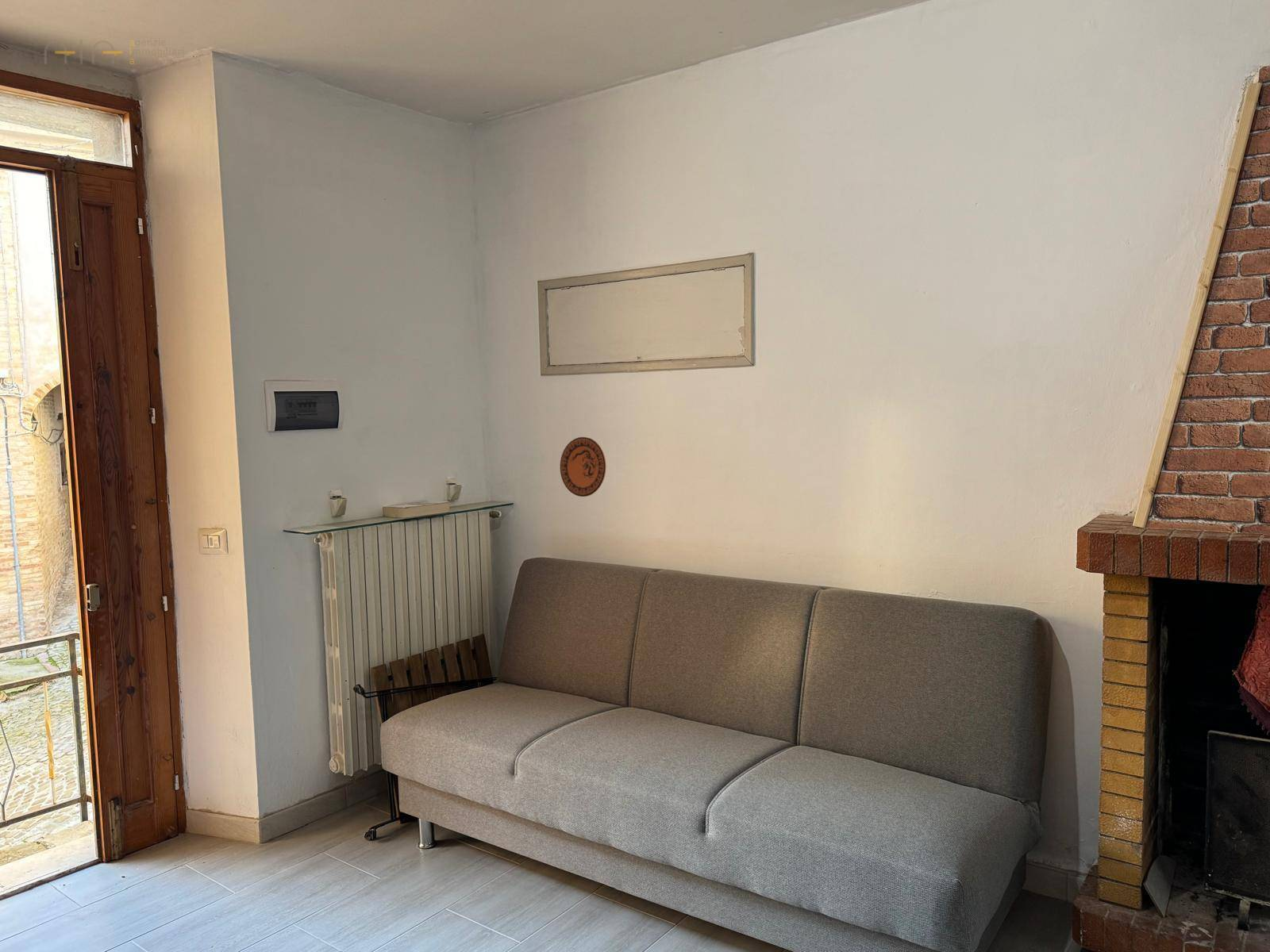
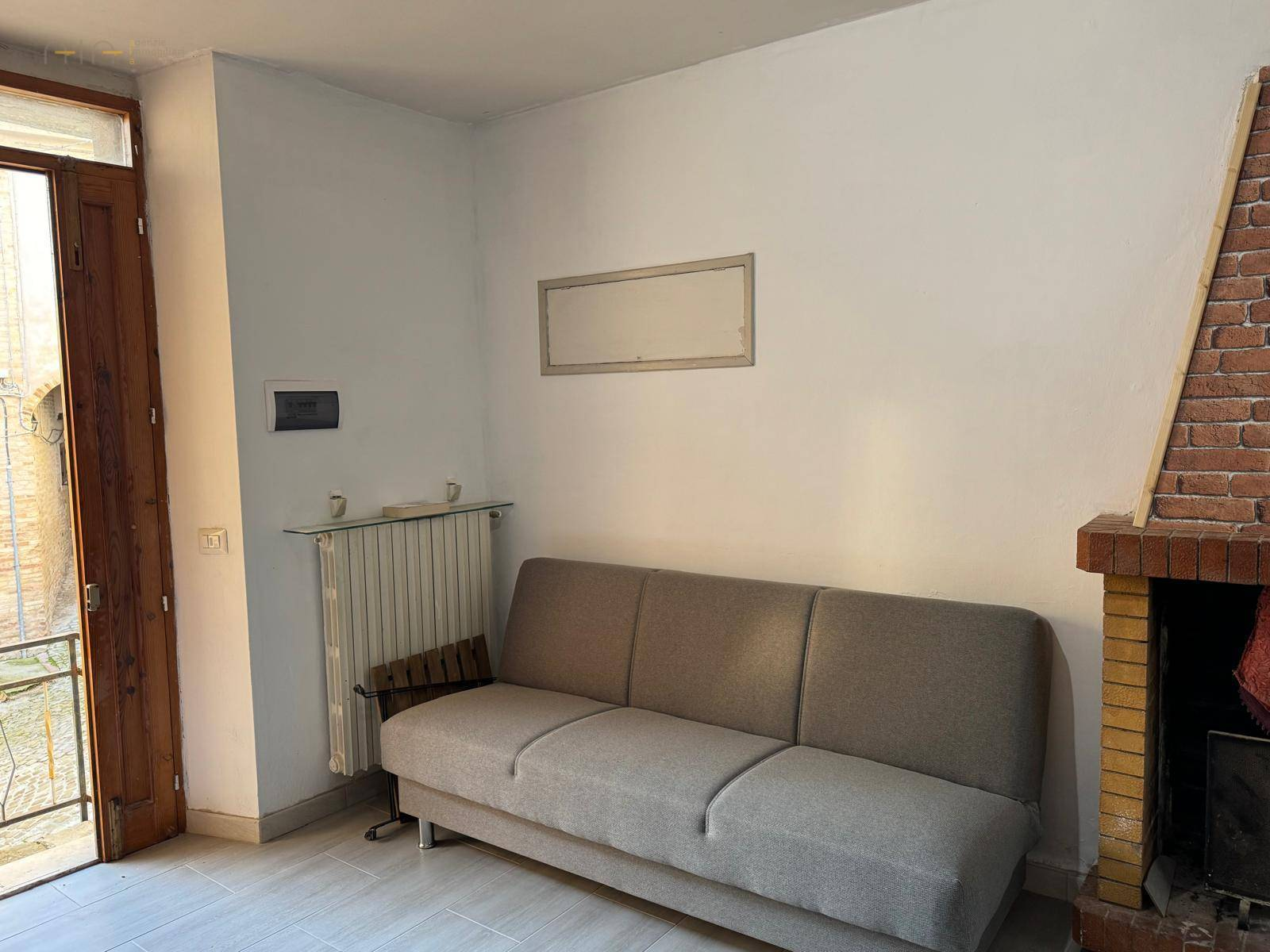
- decorative plate [560,436,606,497]
